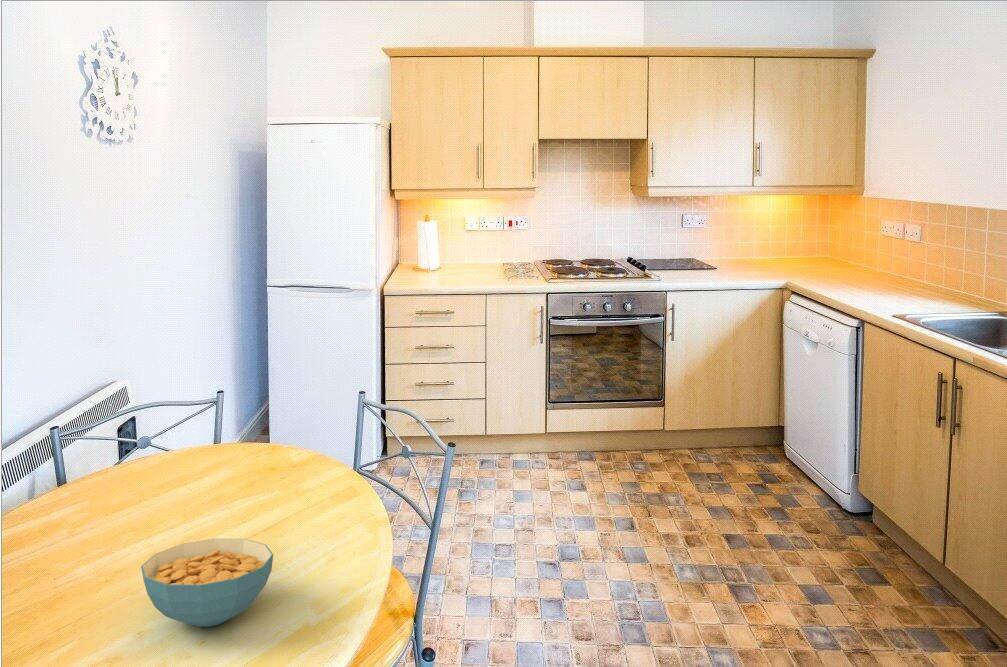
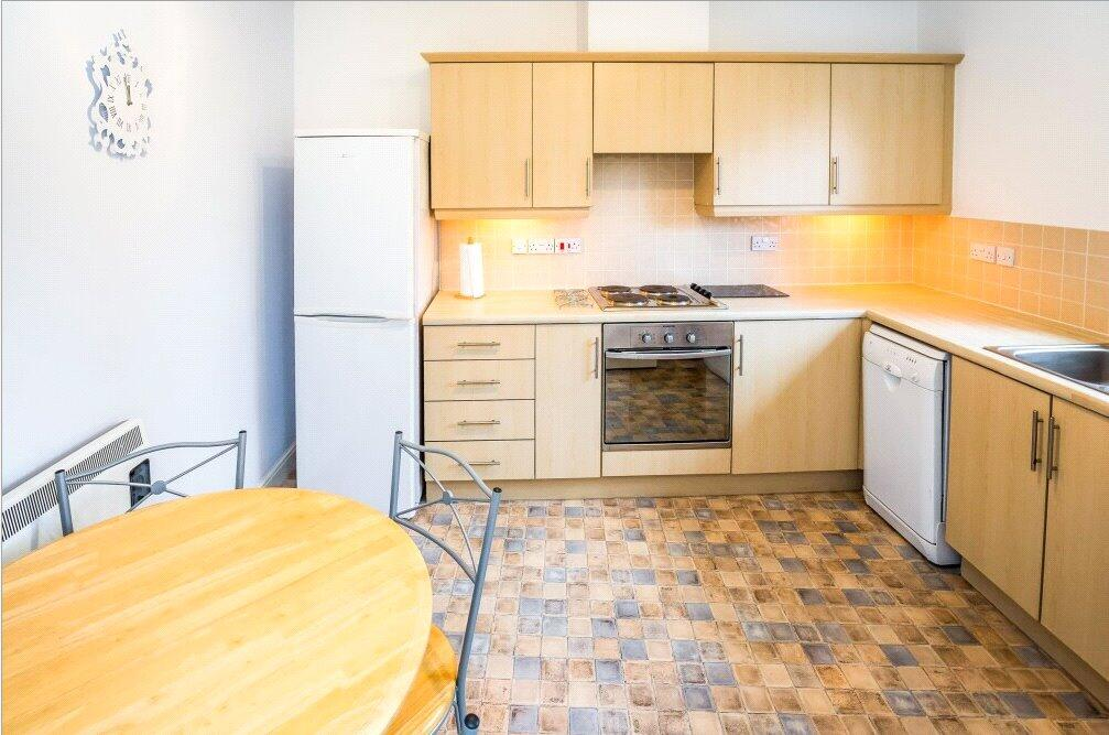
- cereal bowl [140,538,274,628]
